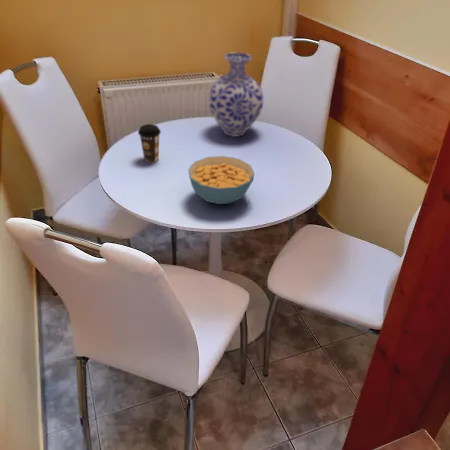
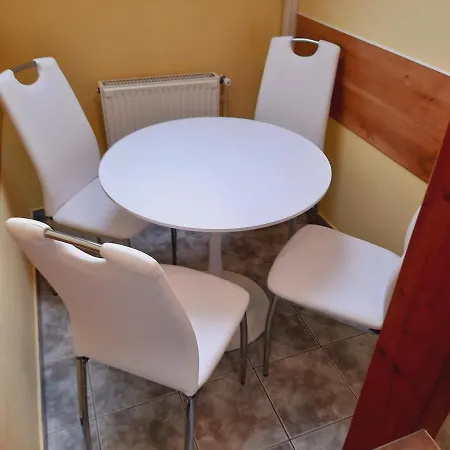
- cereal bowl [187,155,256,205]
- vase [207,51,265,138]
- coffee cup [137,123,162,164]
